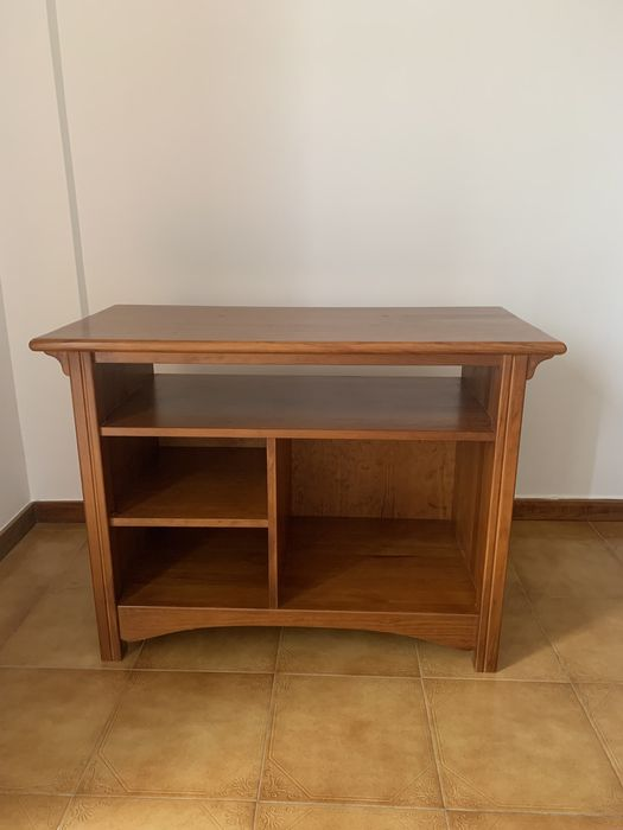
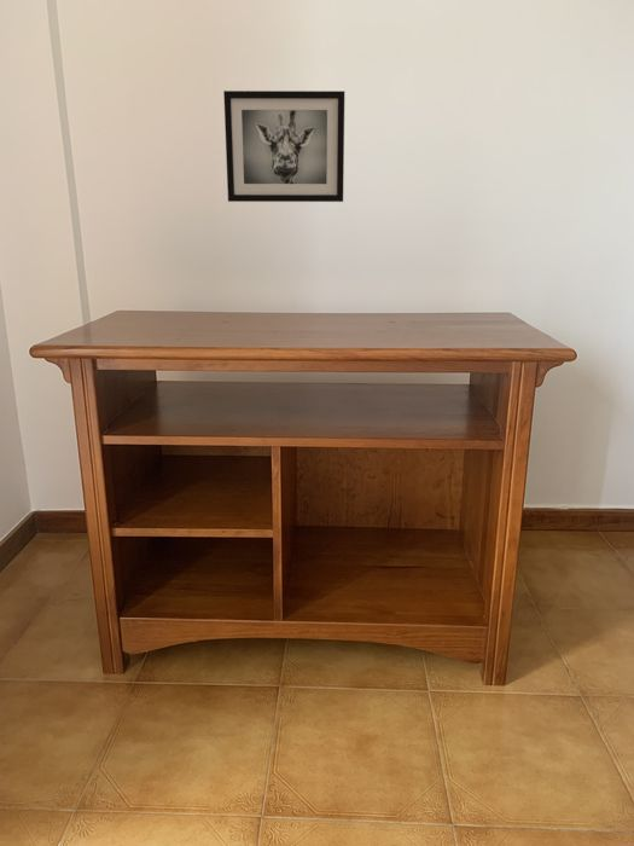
+ wall art [222,89,345,203]
